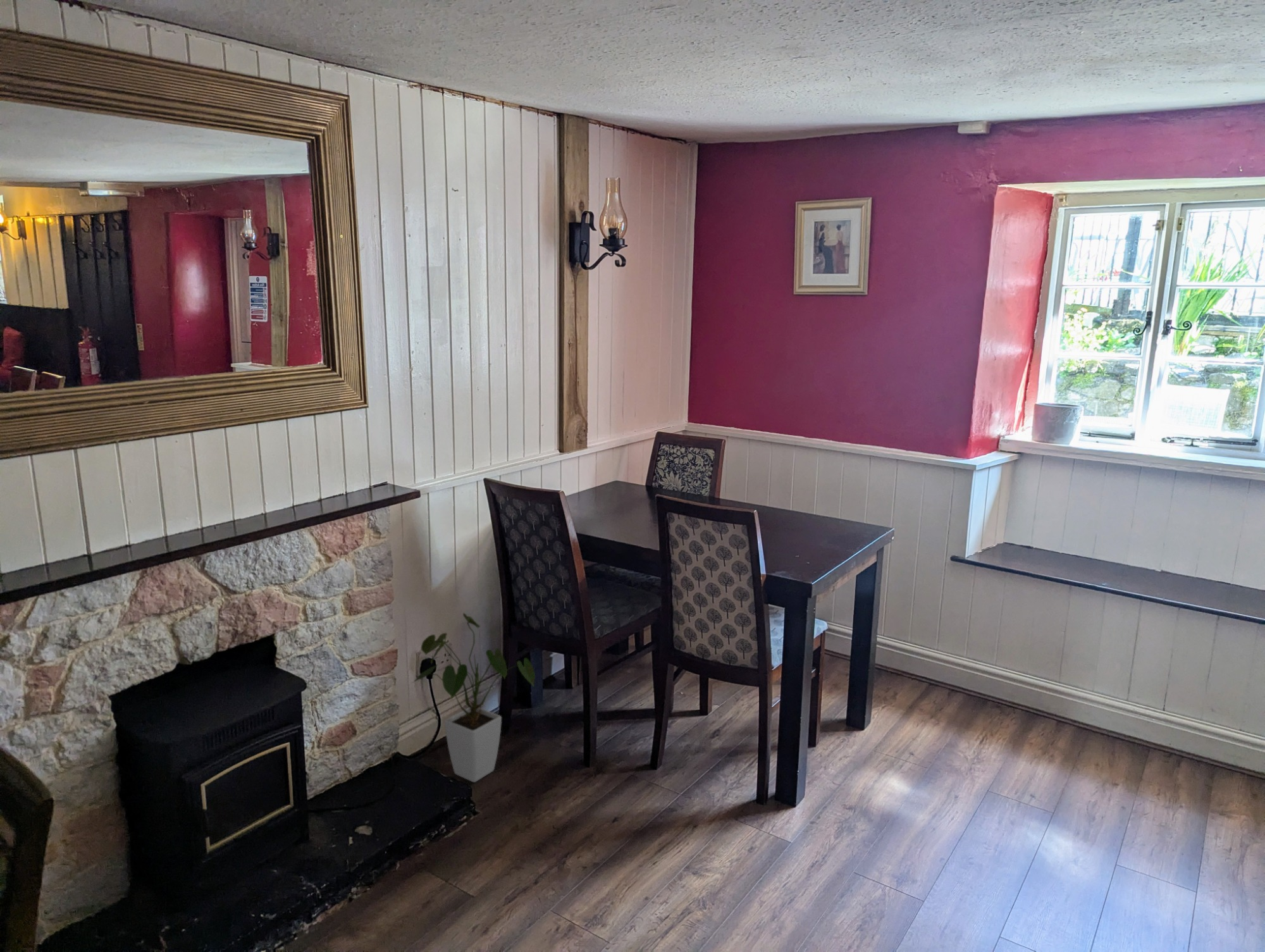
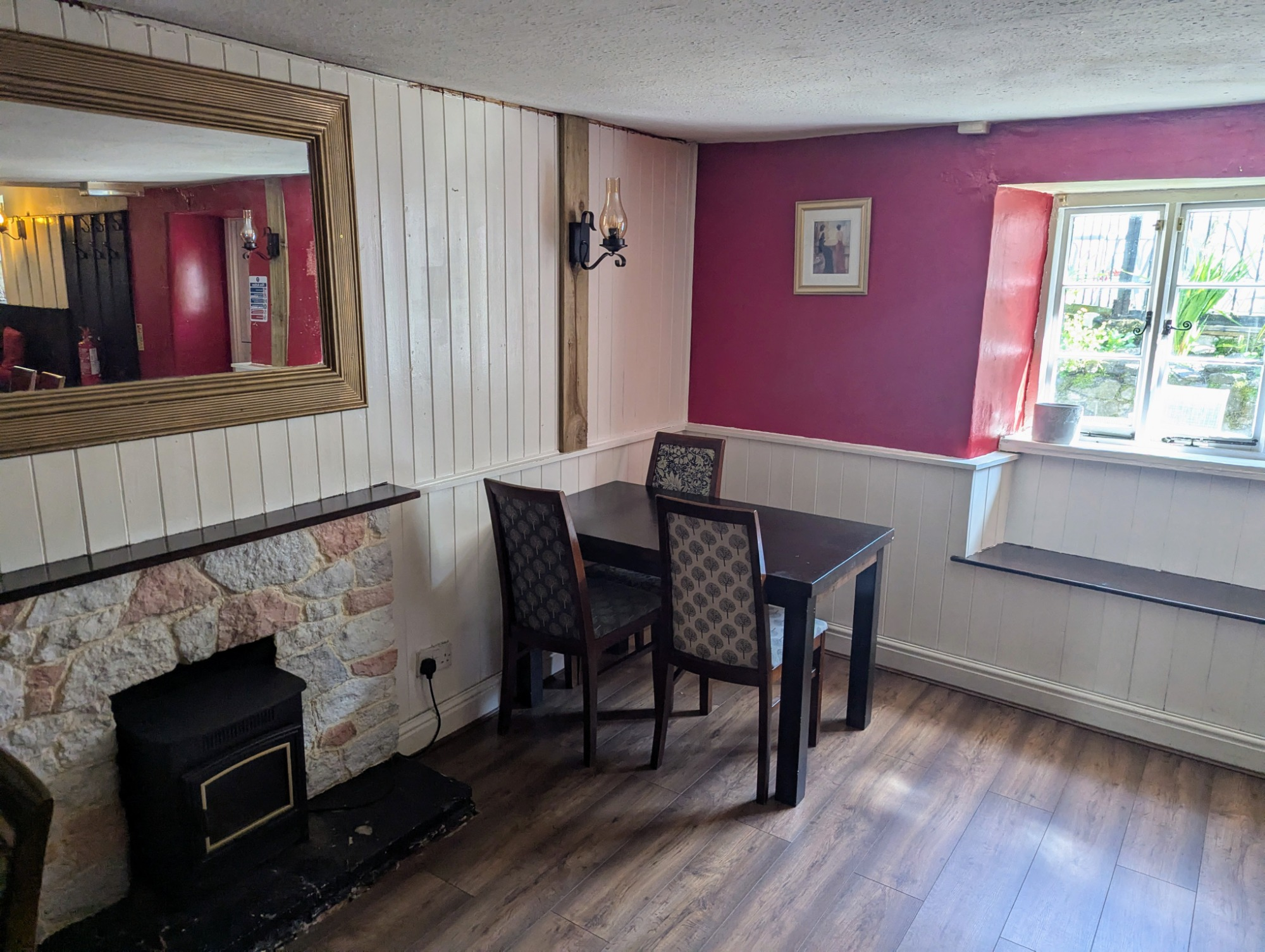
- house plant [411,612,536,783]
